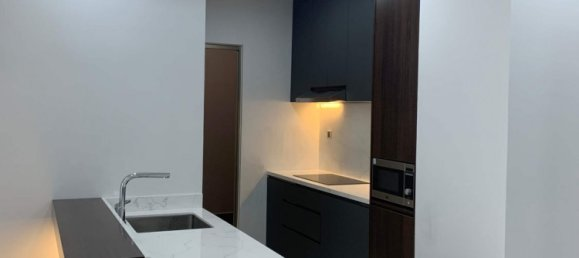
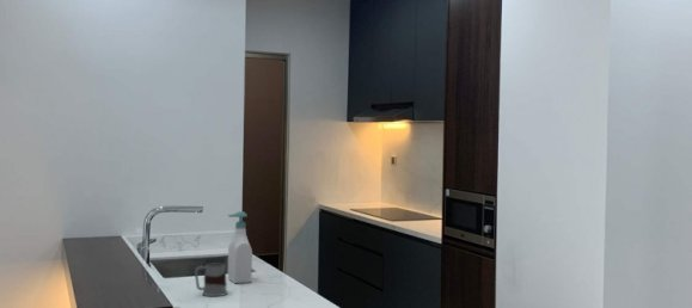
+ soap bottle [227,210,253,284]
+ mug [194,263,228,297]
